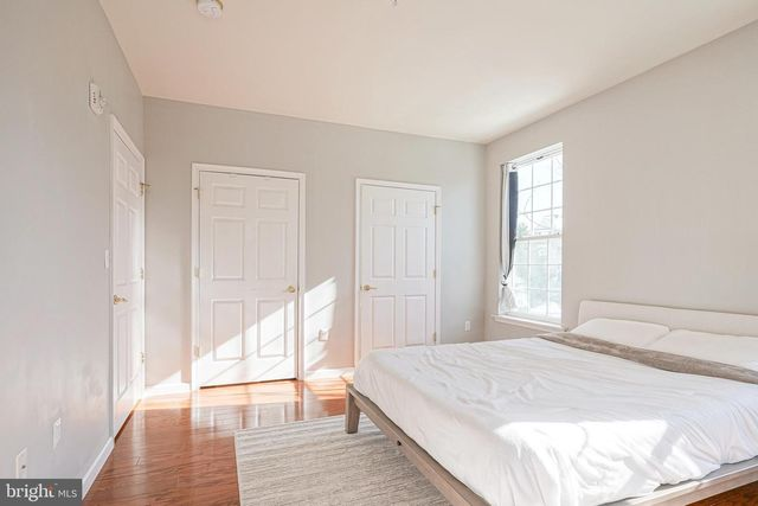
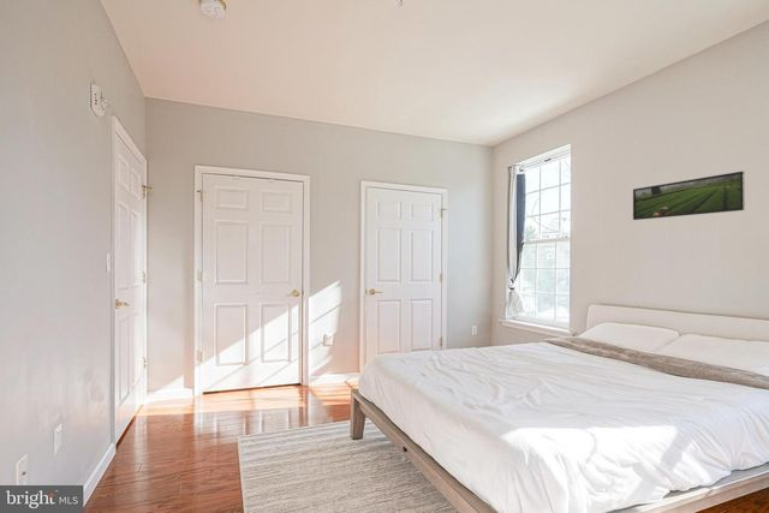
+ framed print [632,171,746,221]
